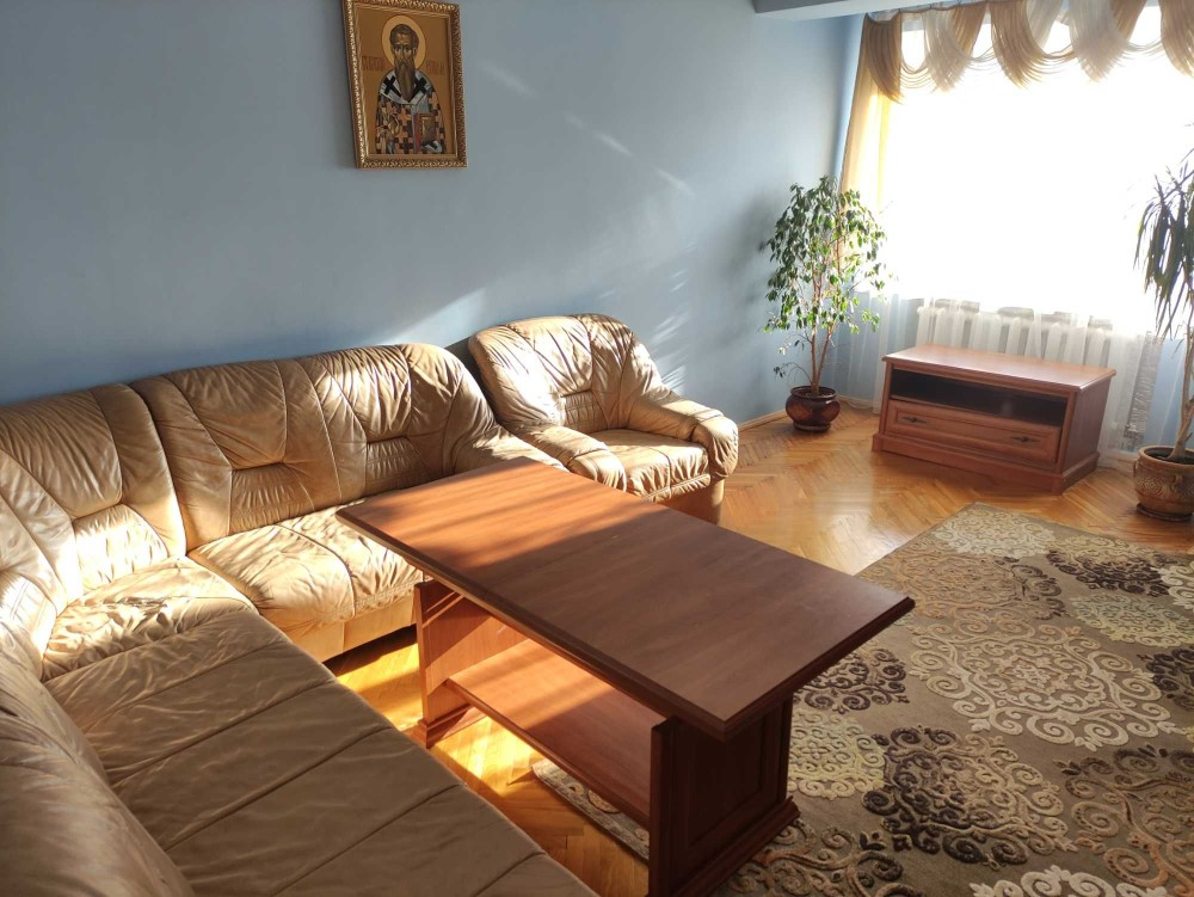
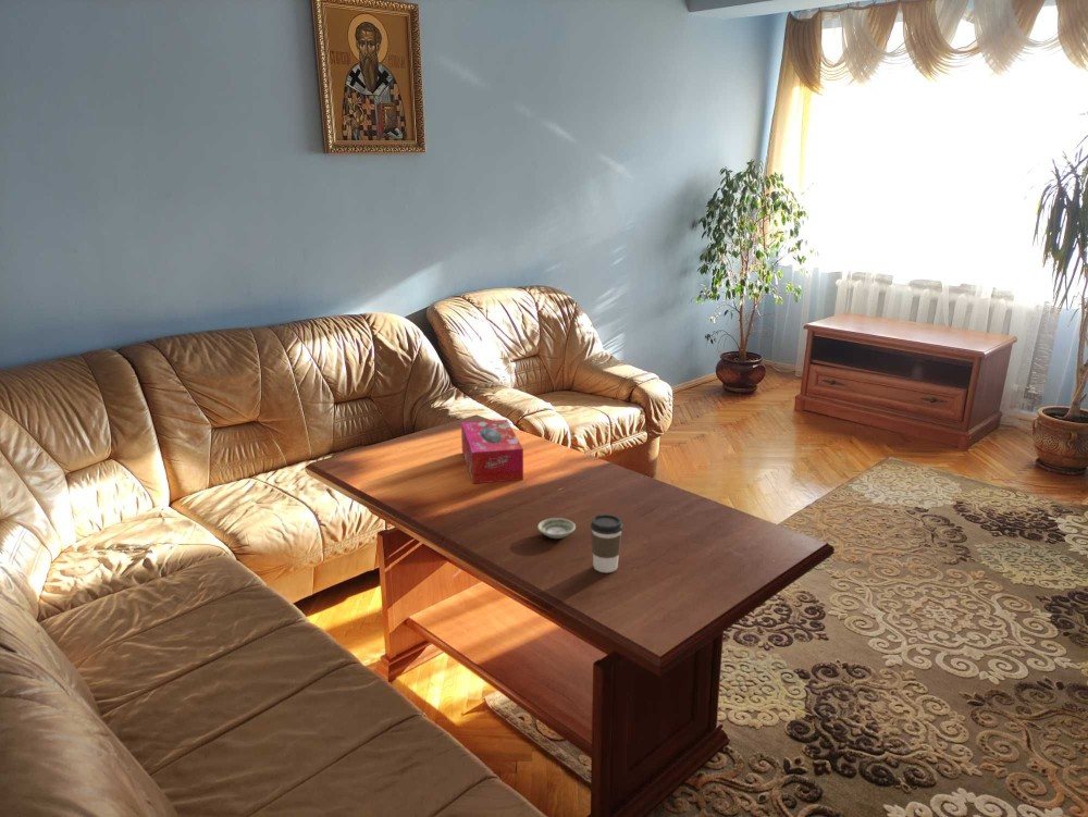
+ coffee cup [590,513,625,573]
+ tissue box [460,419,524,485]
+ saucer [536,517,577,540]
